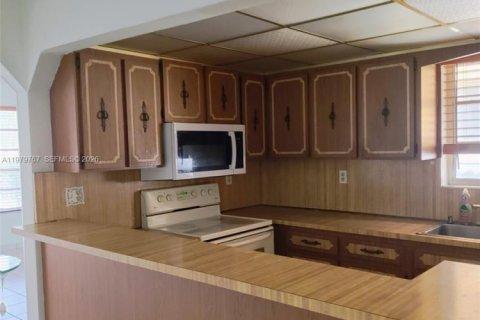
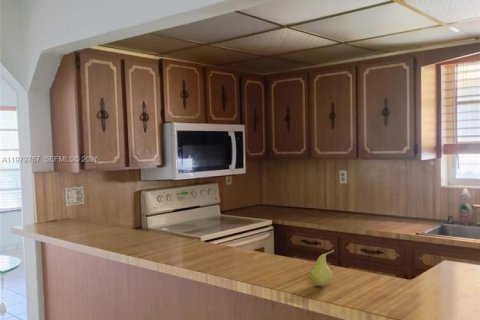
+ fruit [308,249,335,287]
